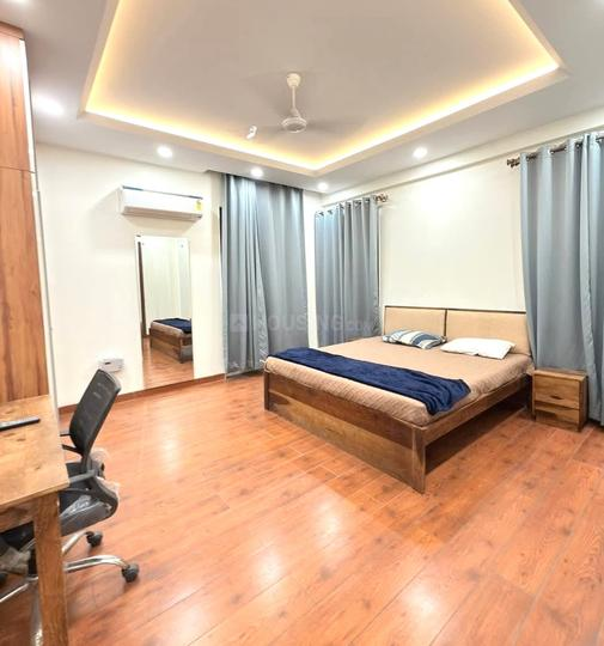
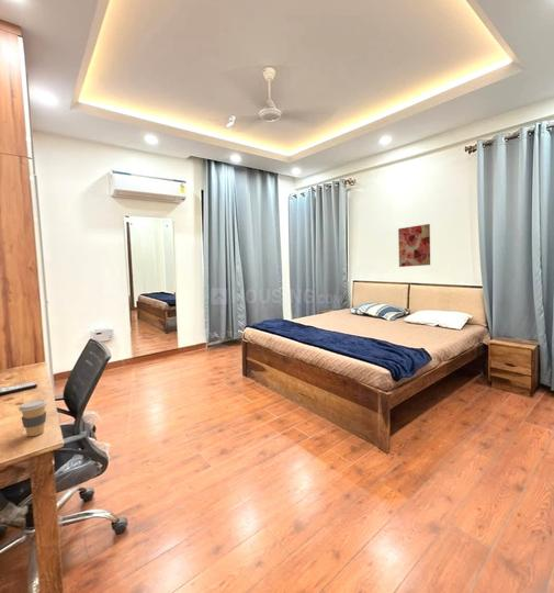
+ wall art [397,223,431,268]
+ coffee cup [18,399,48,437]
